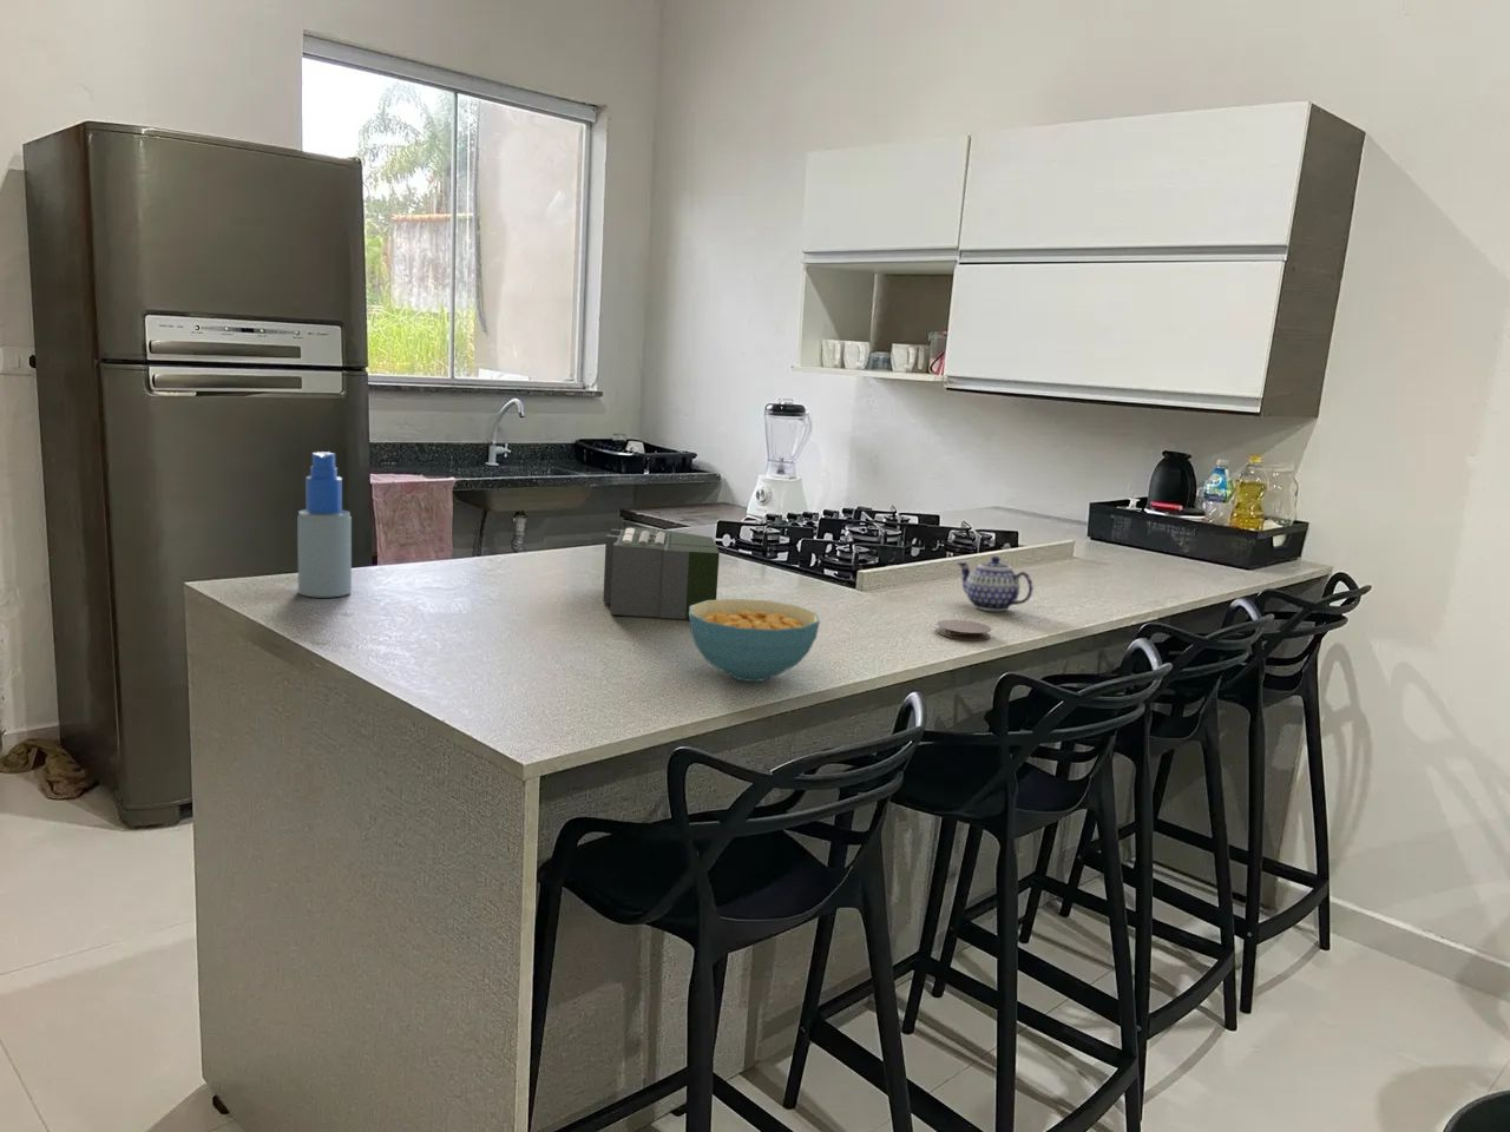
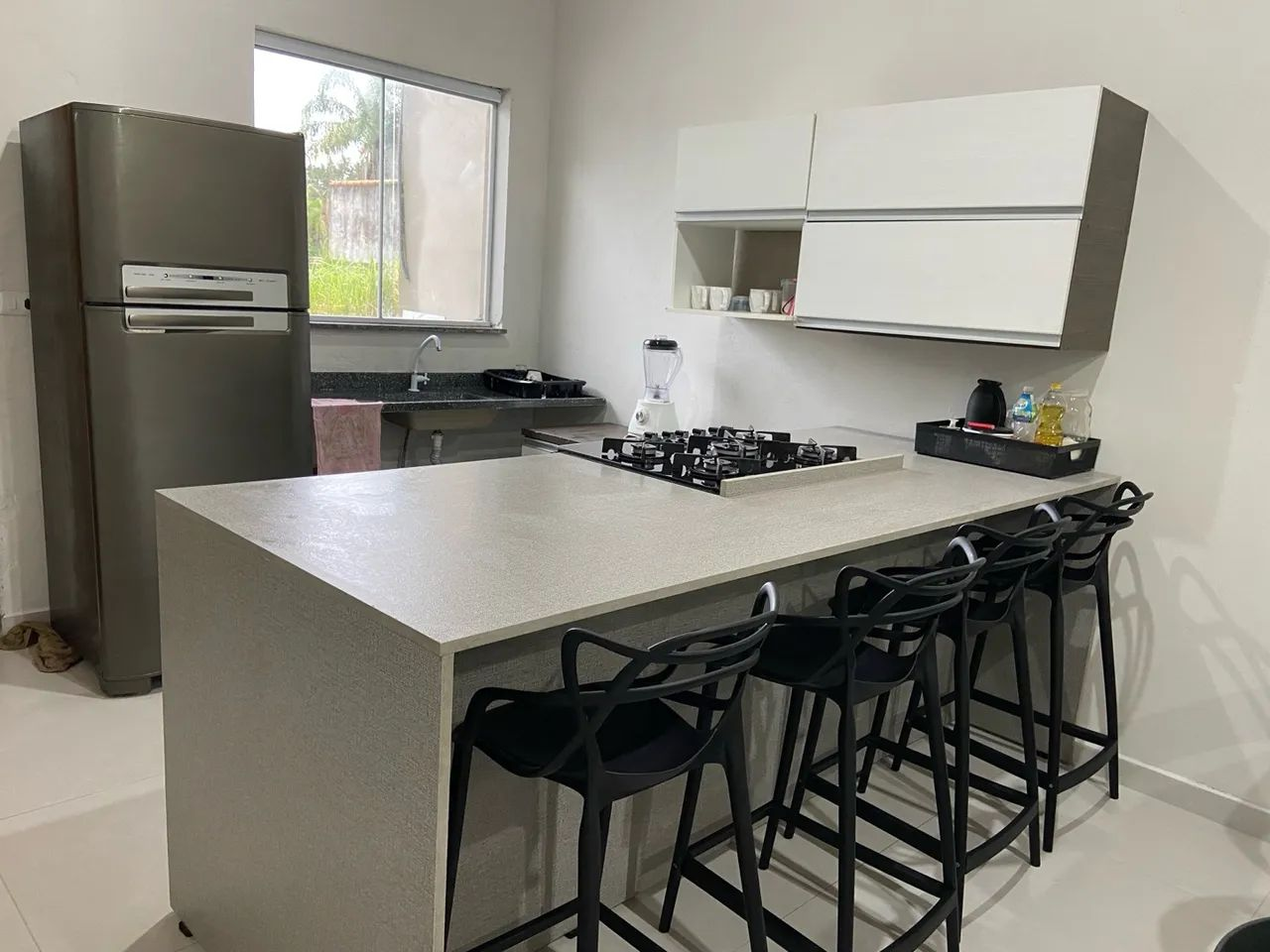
- coaster [936,618,992,641]
- spray bottle [296,451,353,599]
- teapot [956,555,1034,612]
- cereal bowl [688,598,822,683]
- toaster [602,526,721,621]
